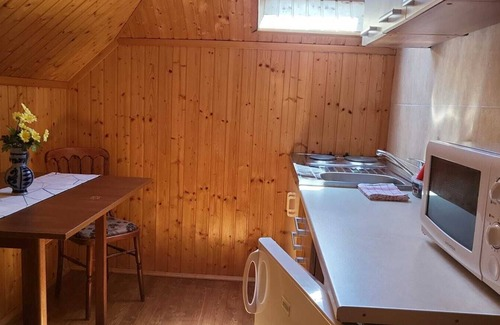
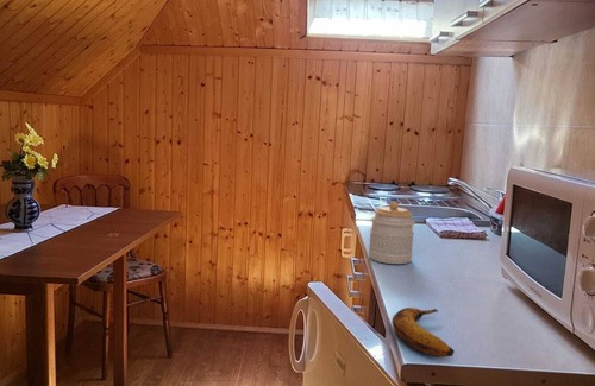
+ banana [392,306,456,359]
+ jar [368,200,416,265]
